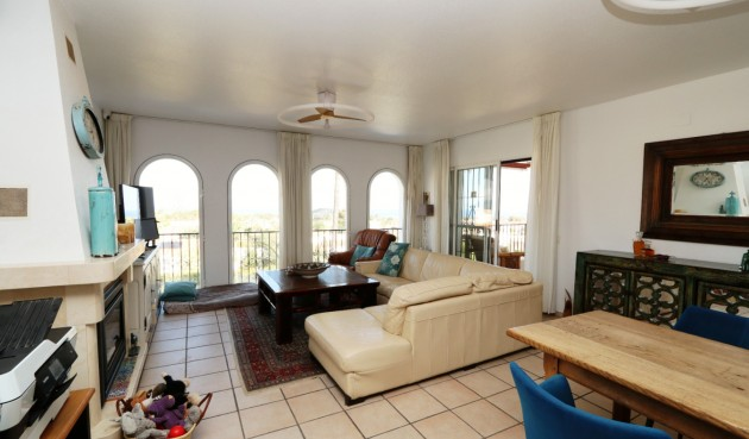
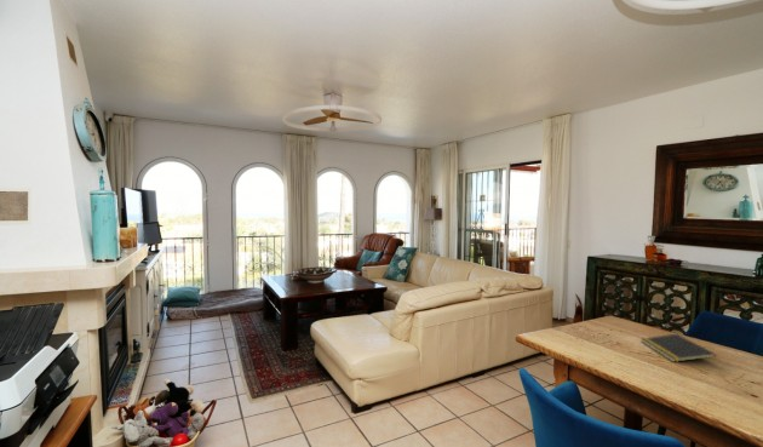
+ notepad [641,333,717,363]
